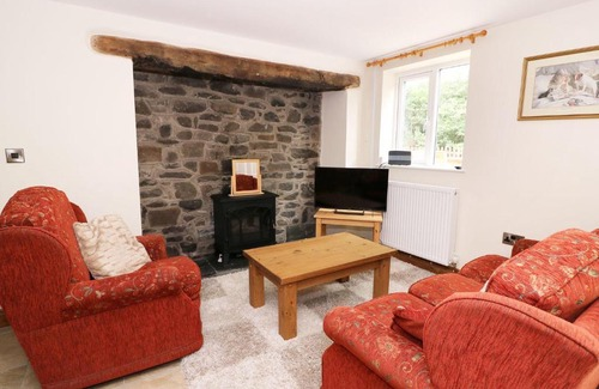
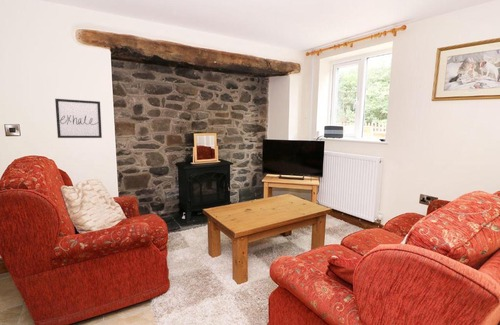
+ wall art [54,98,103,139]
